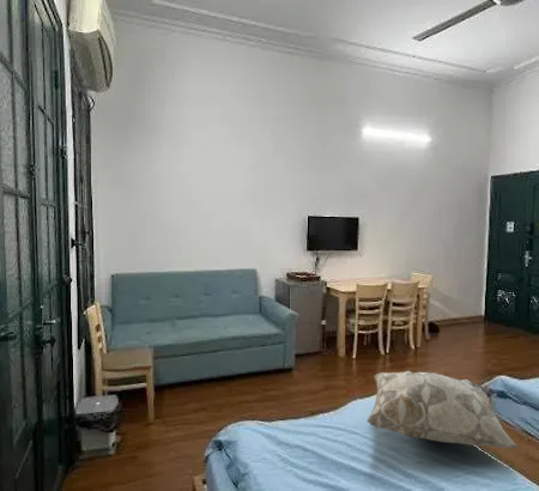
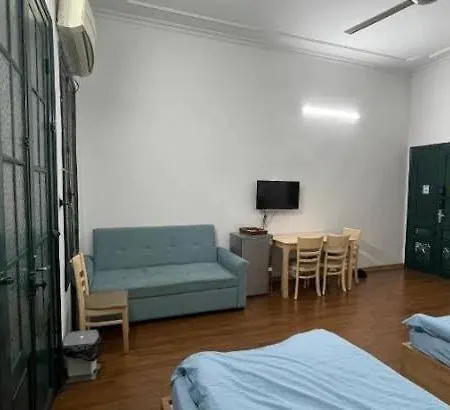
- decorative pillow [365,370,519,449]
